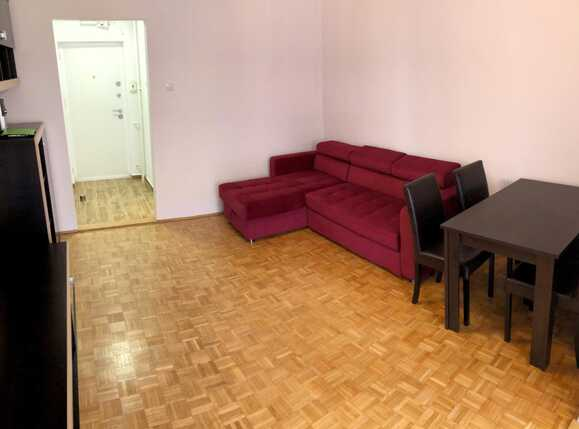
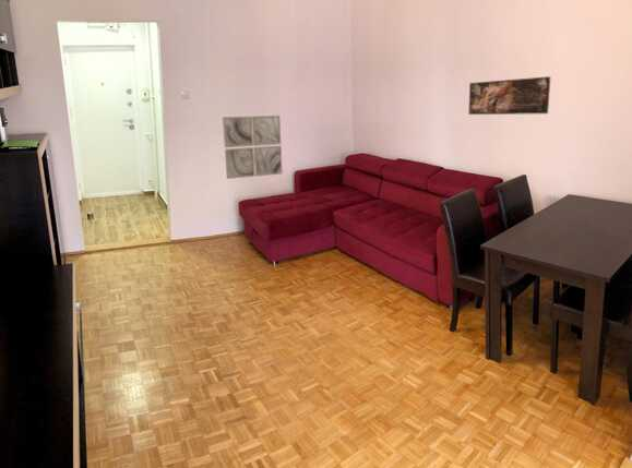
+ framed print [467,75,551,116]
+ wall art [222,115,284,180]
